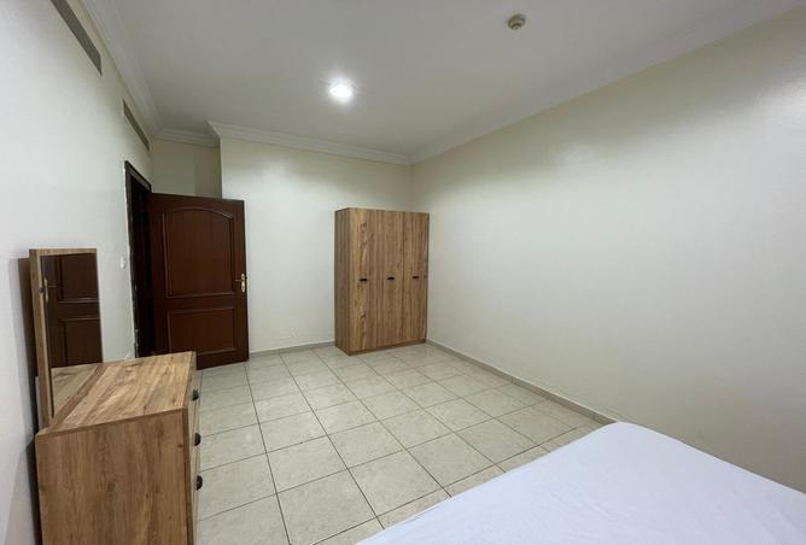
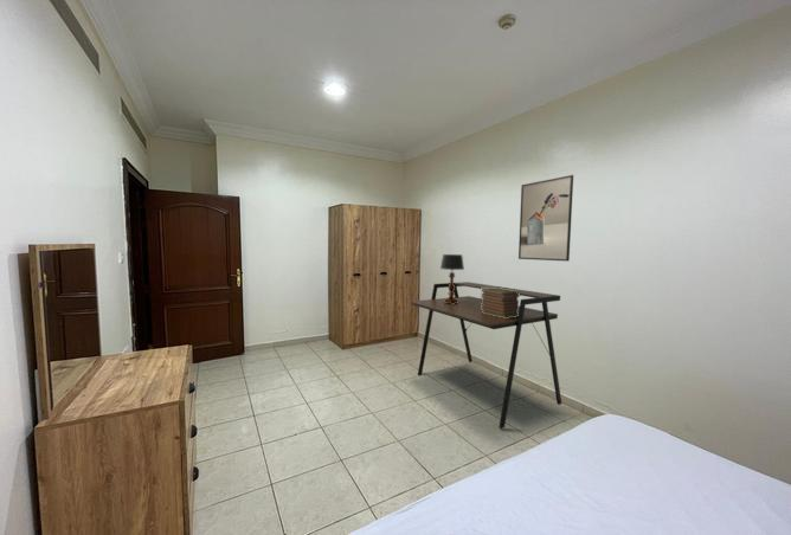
+ book stack [480,288,521,318]
+ table lamp [439,253,465,304]
+ desk [410,281,562,430]
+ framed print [517,174,574,263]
